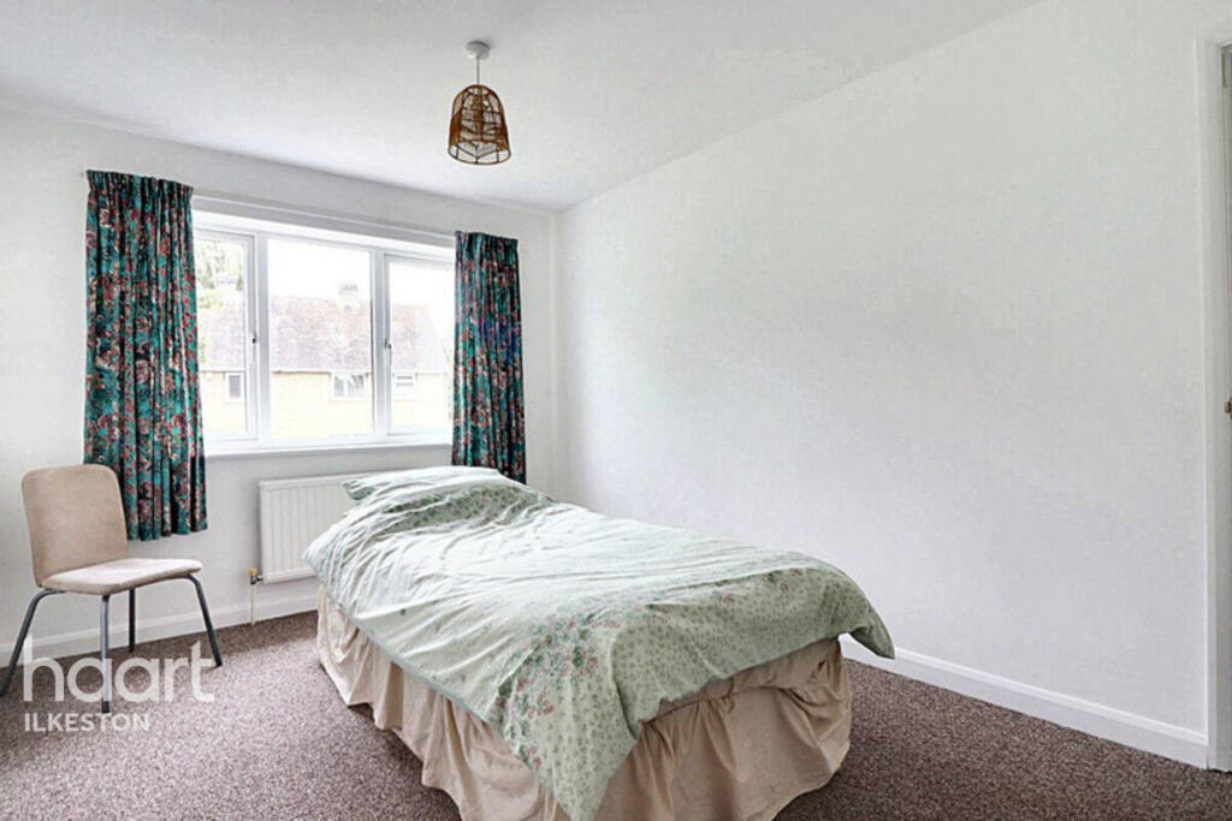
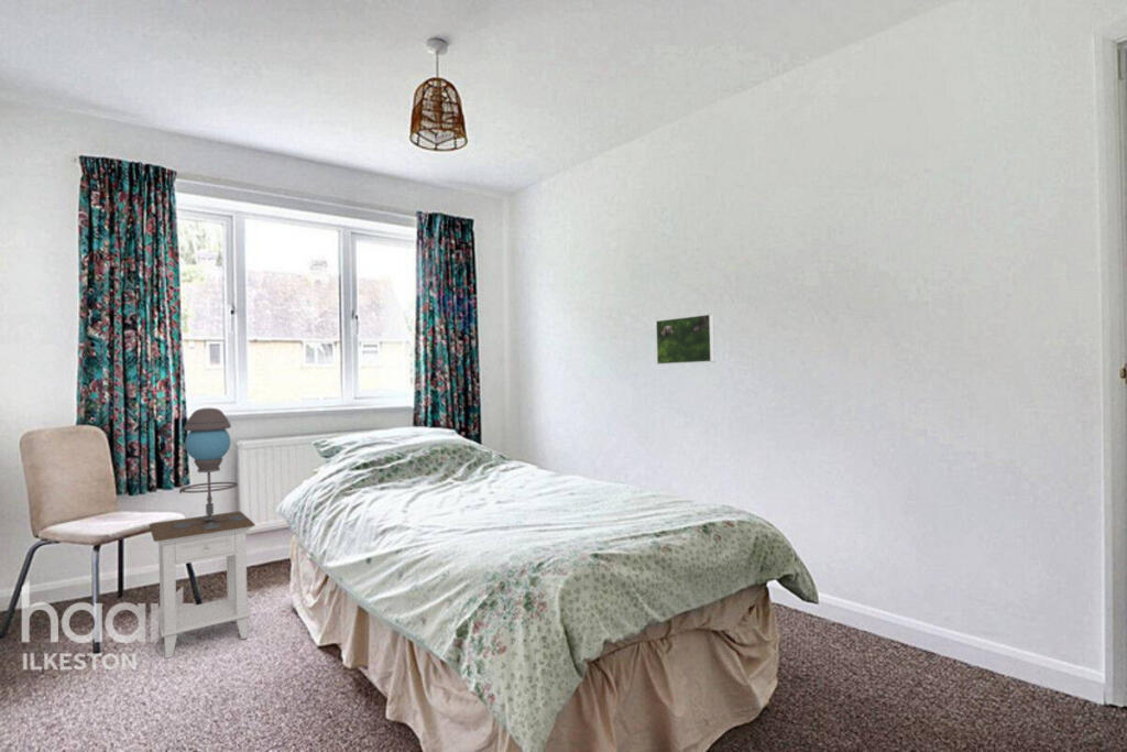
+ table lamp [173,407,247,528]
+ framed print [655,313,715,366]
+ nightstand [147,510,256,660]
